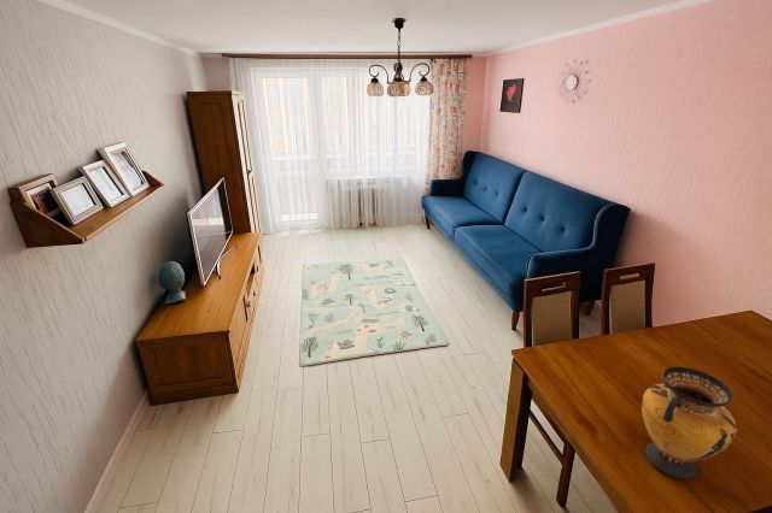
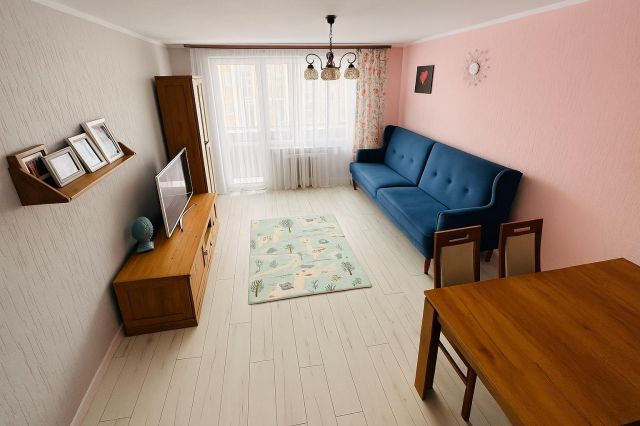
- vase [641,366,737,480]
